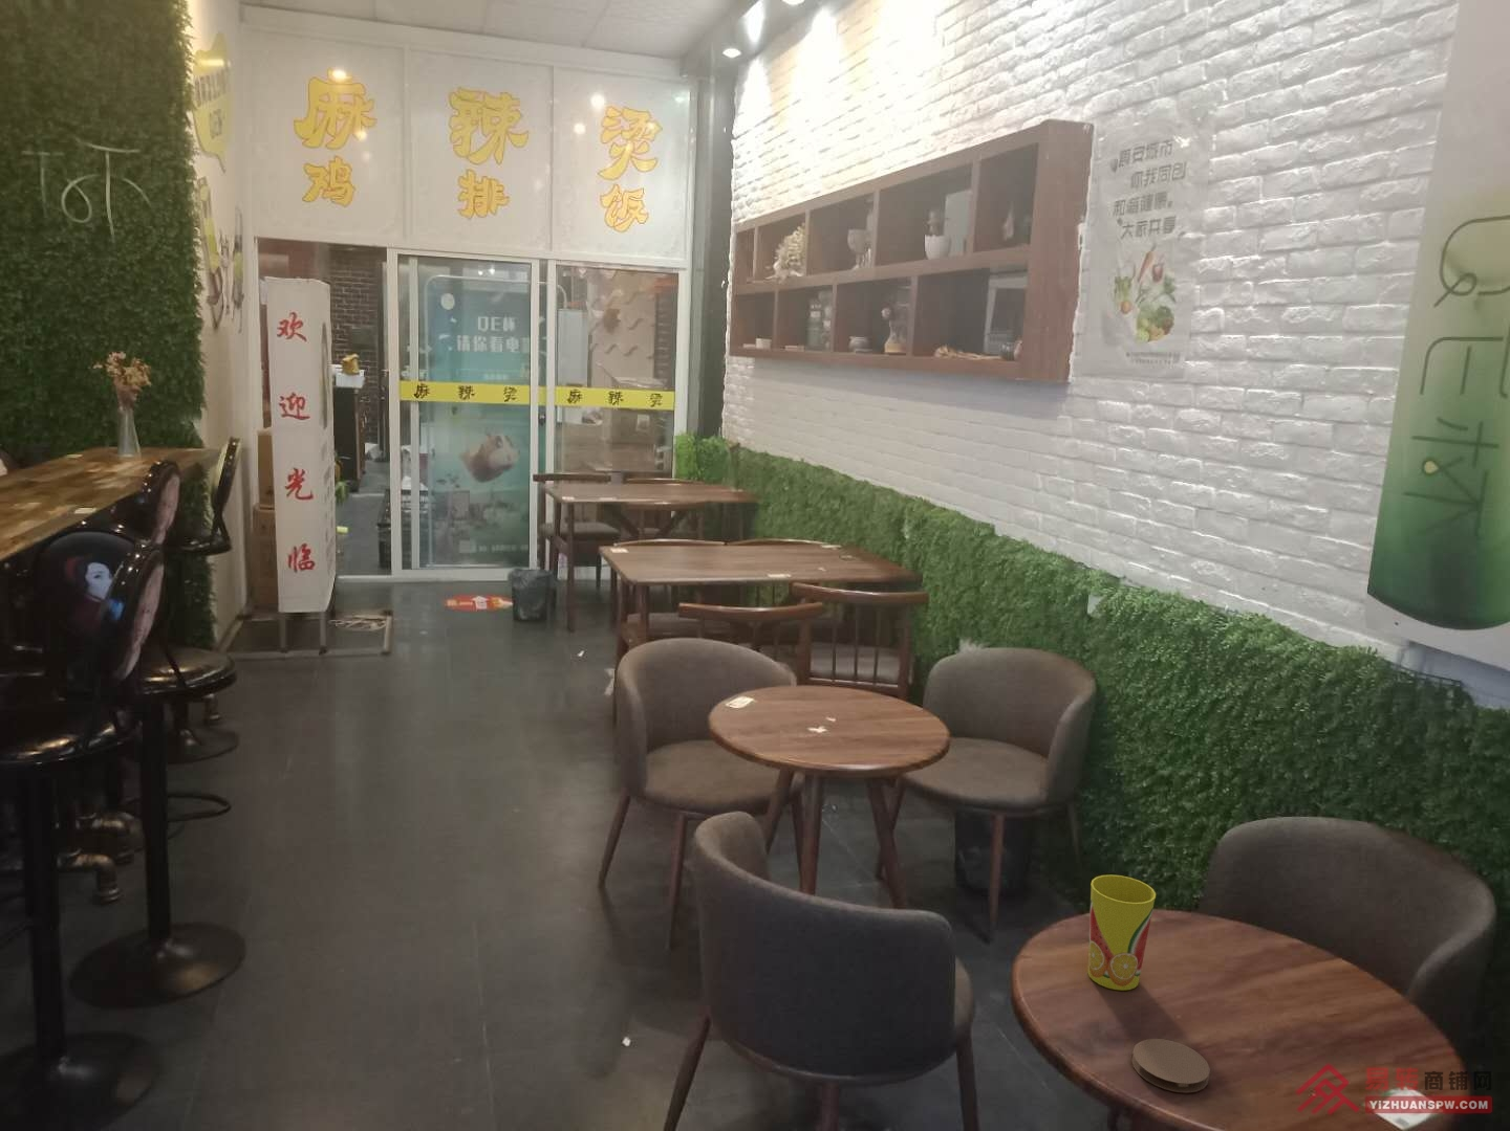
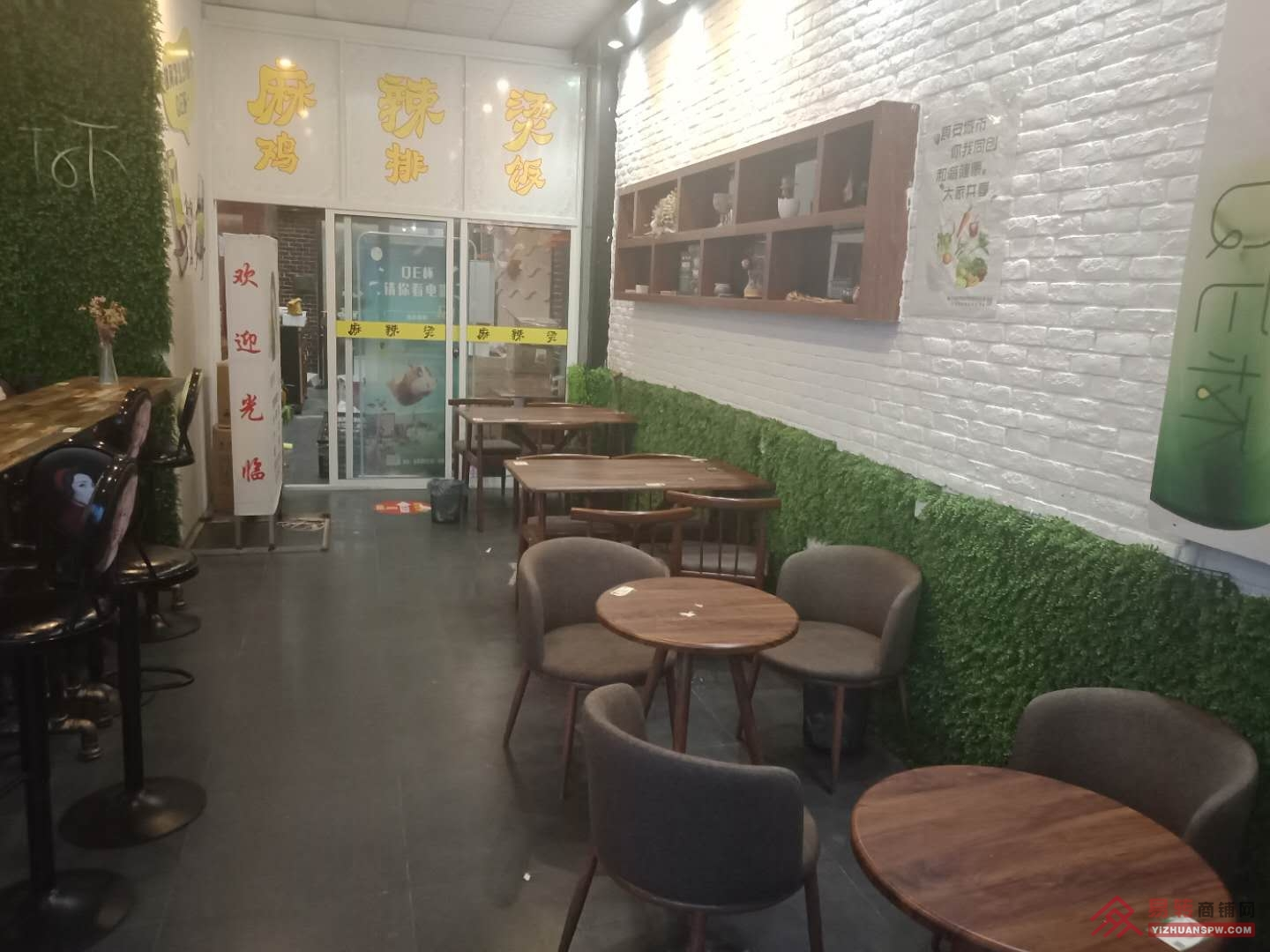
- cup [1087,873,1157,991]
- coaster [1131,1038,1212,1094]
